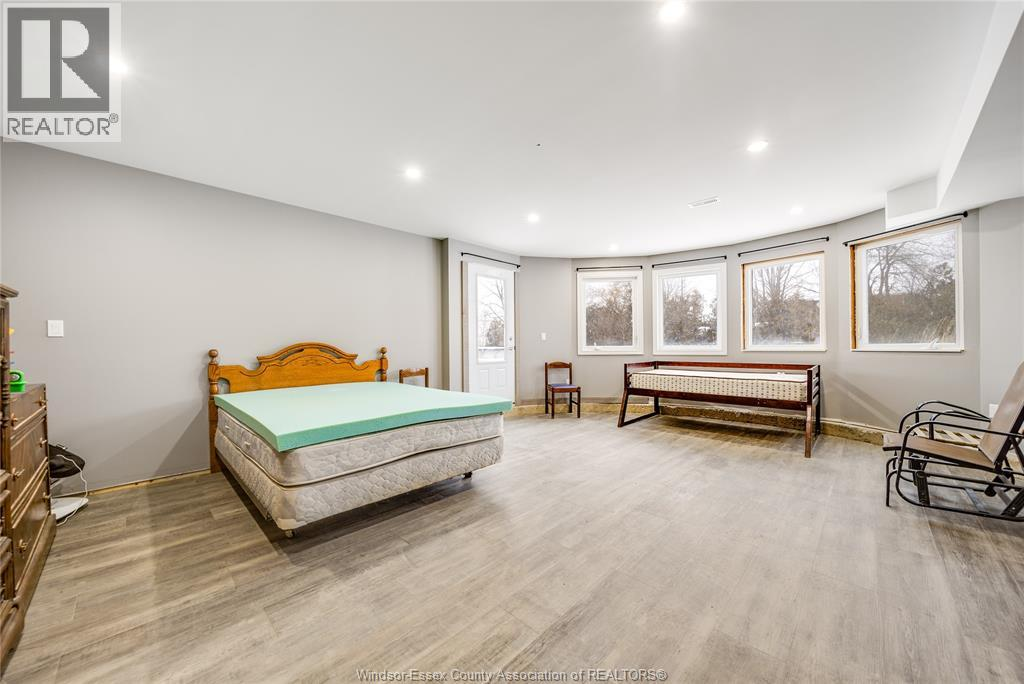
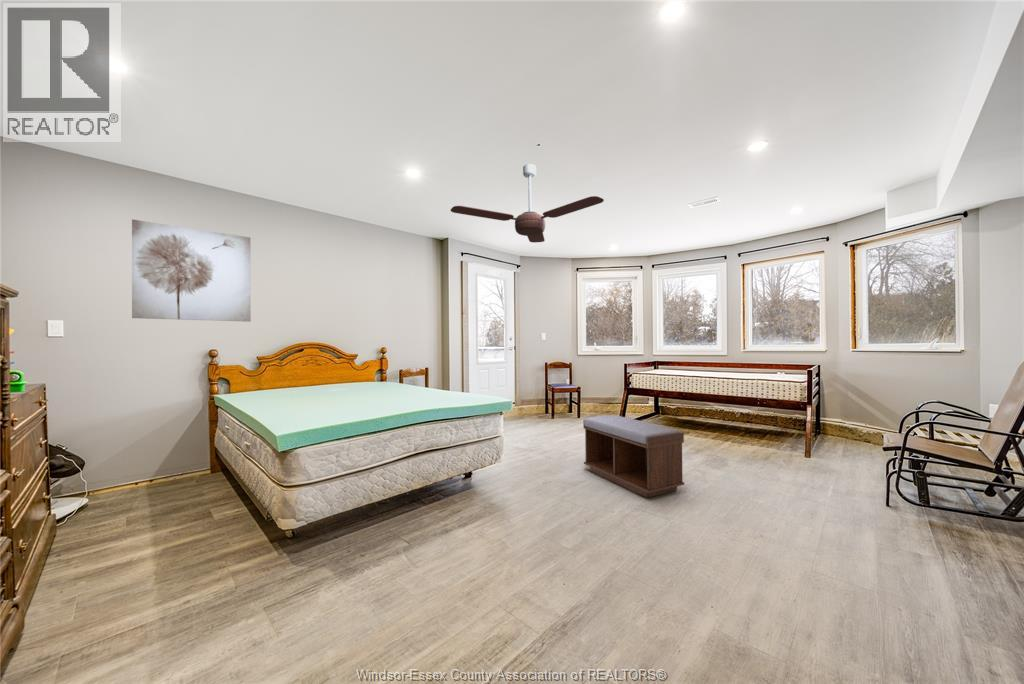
+ ceiling fan [450,163,605,244]
+ wall art [131,218,252,323]
+ bench [582,414,685,499]
